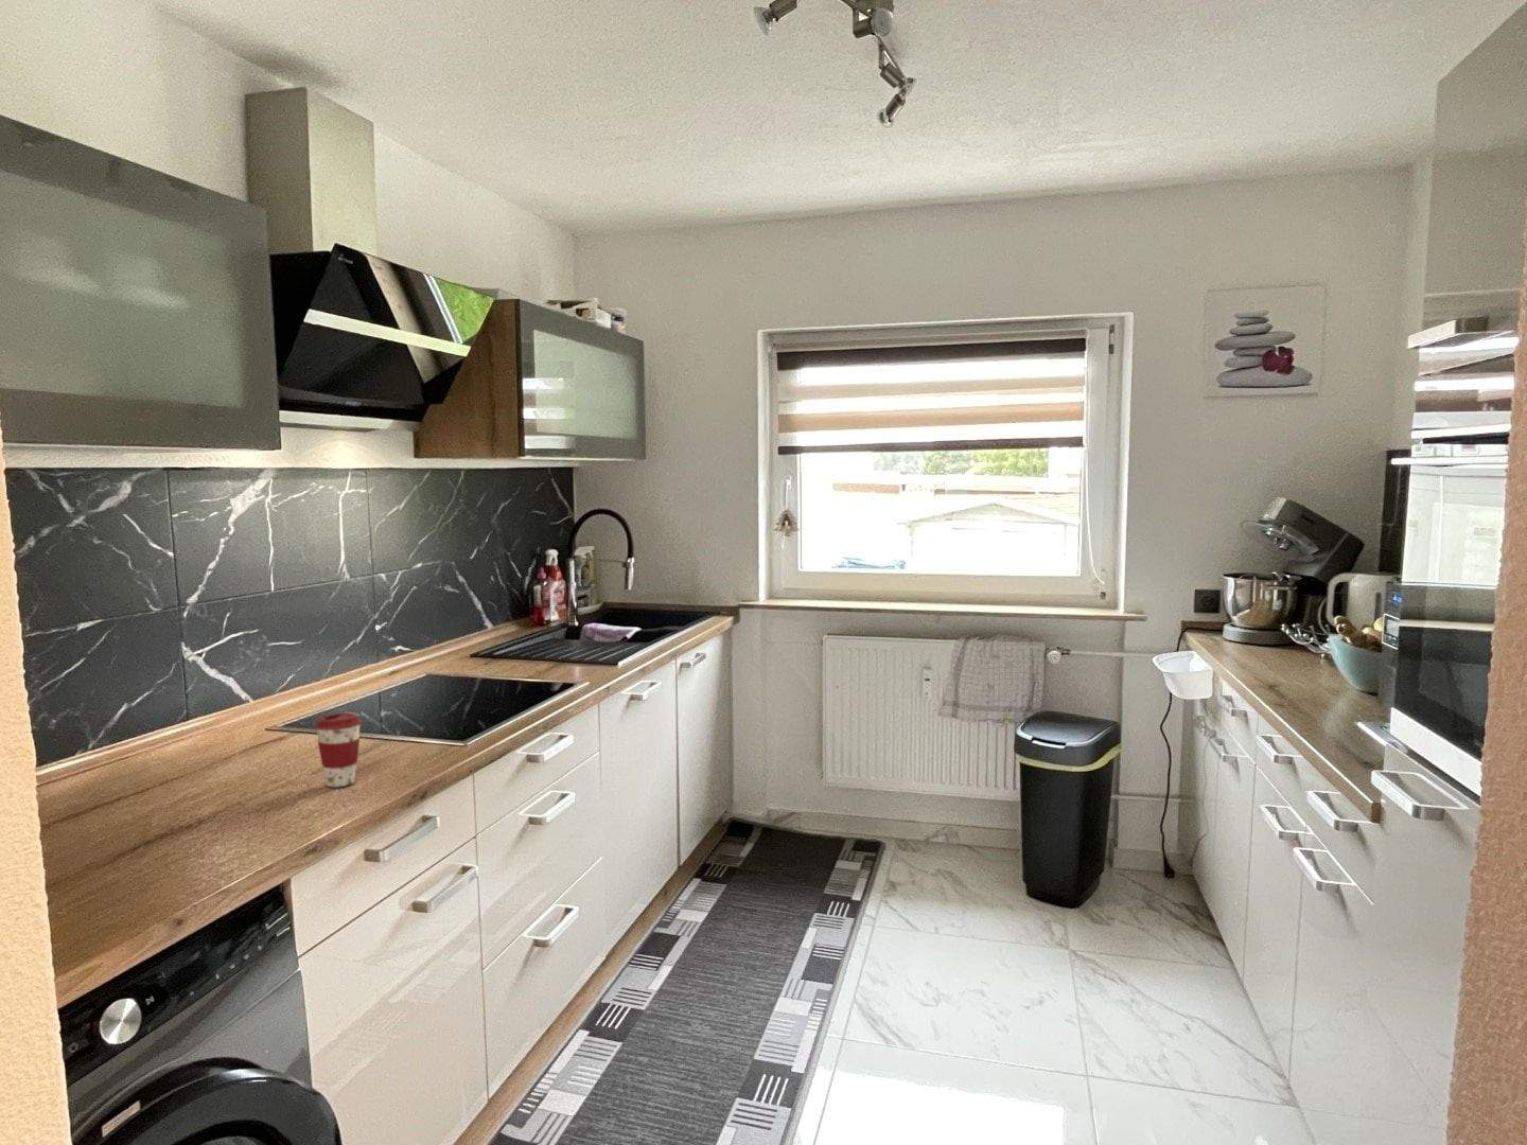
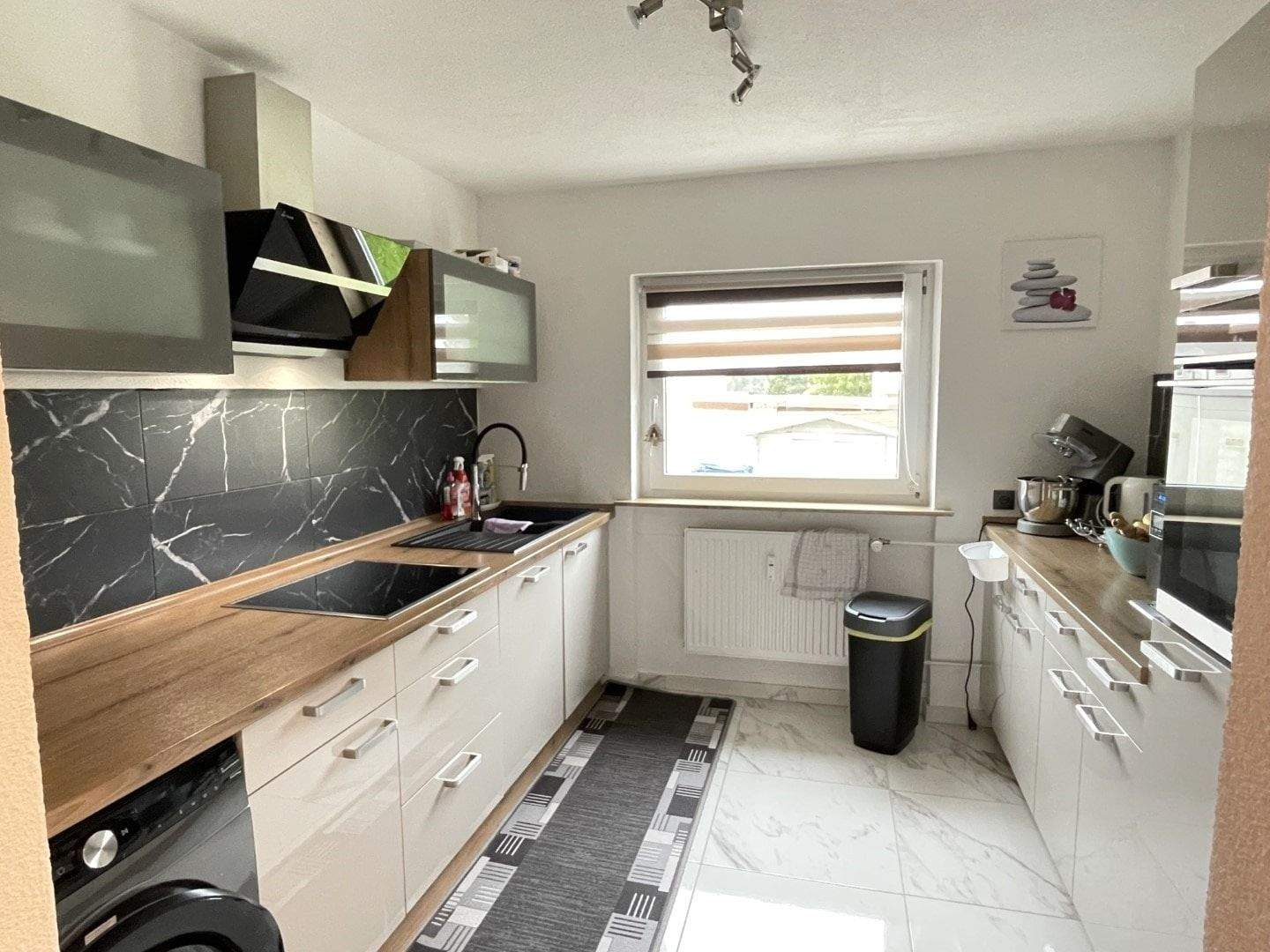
- coffee cup [314,712,363,788]
